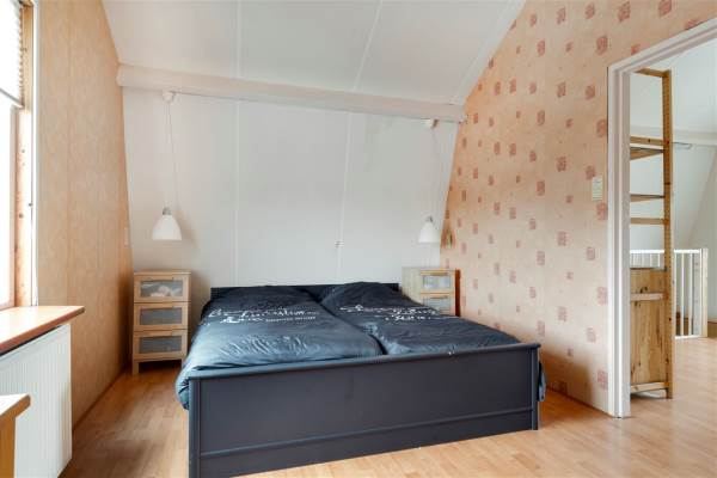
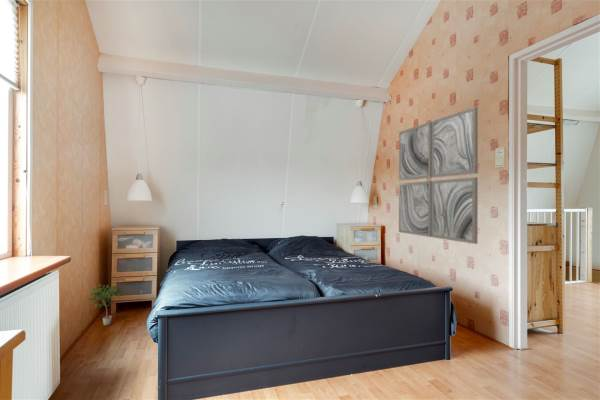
+ potted plant [88,284,126,327]
+ wall art [398,106,479,245]
